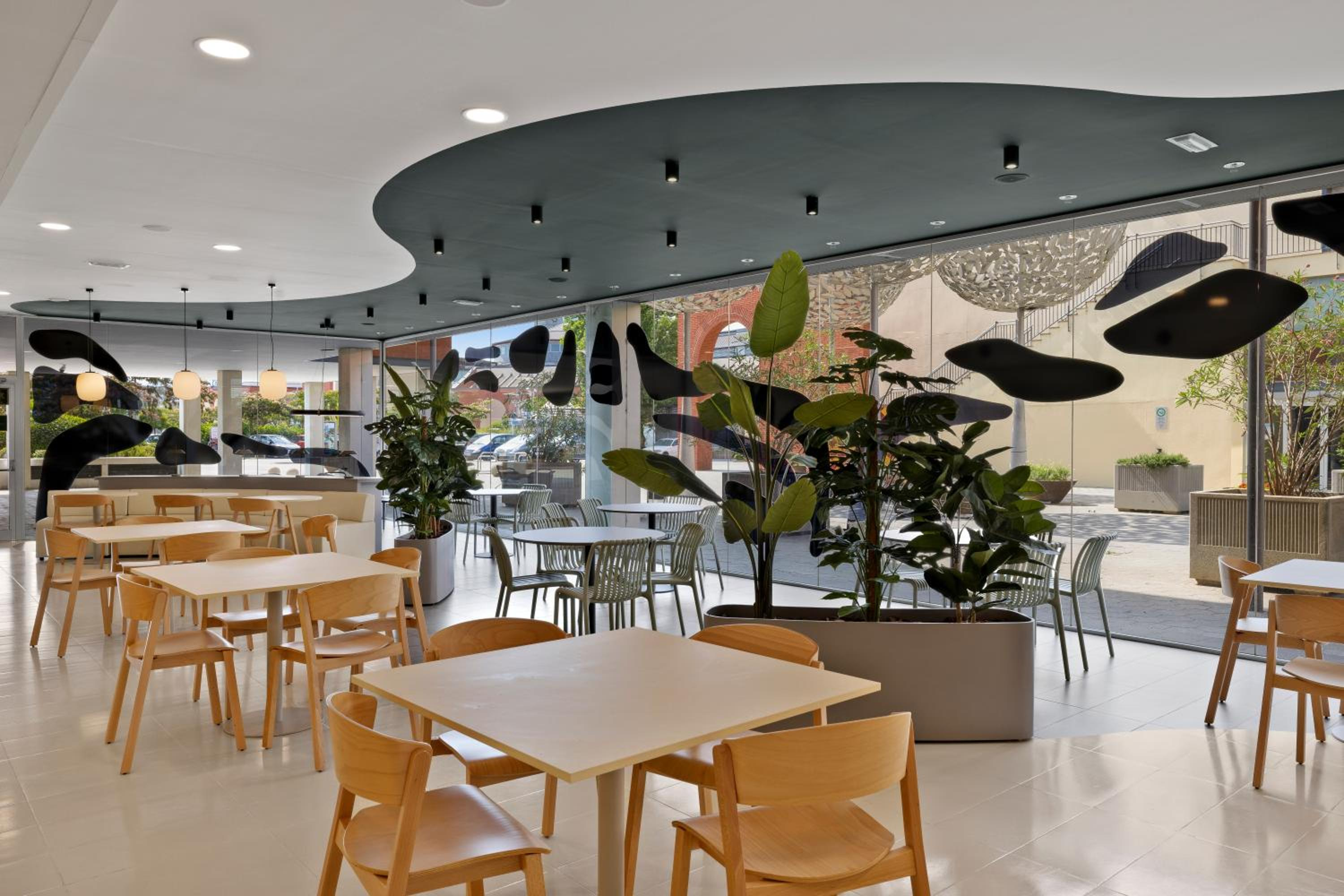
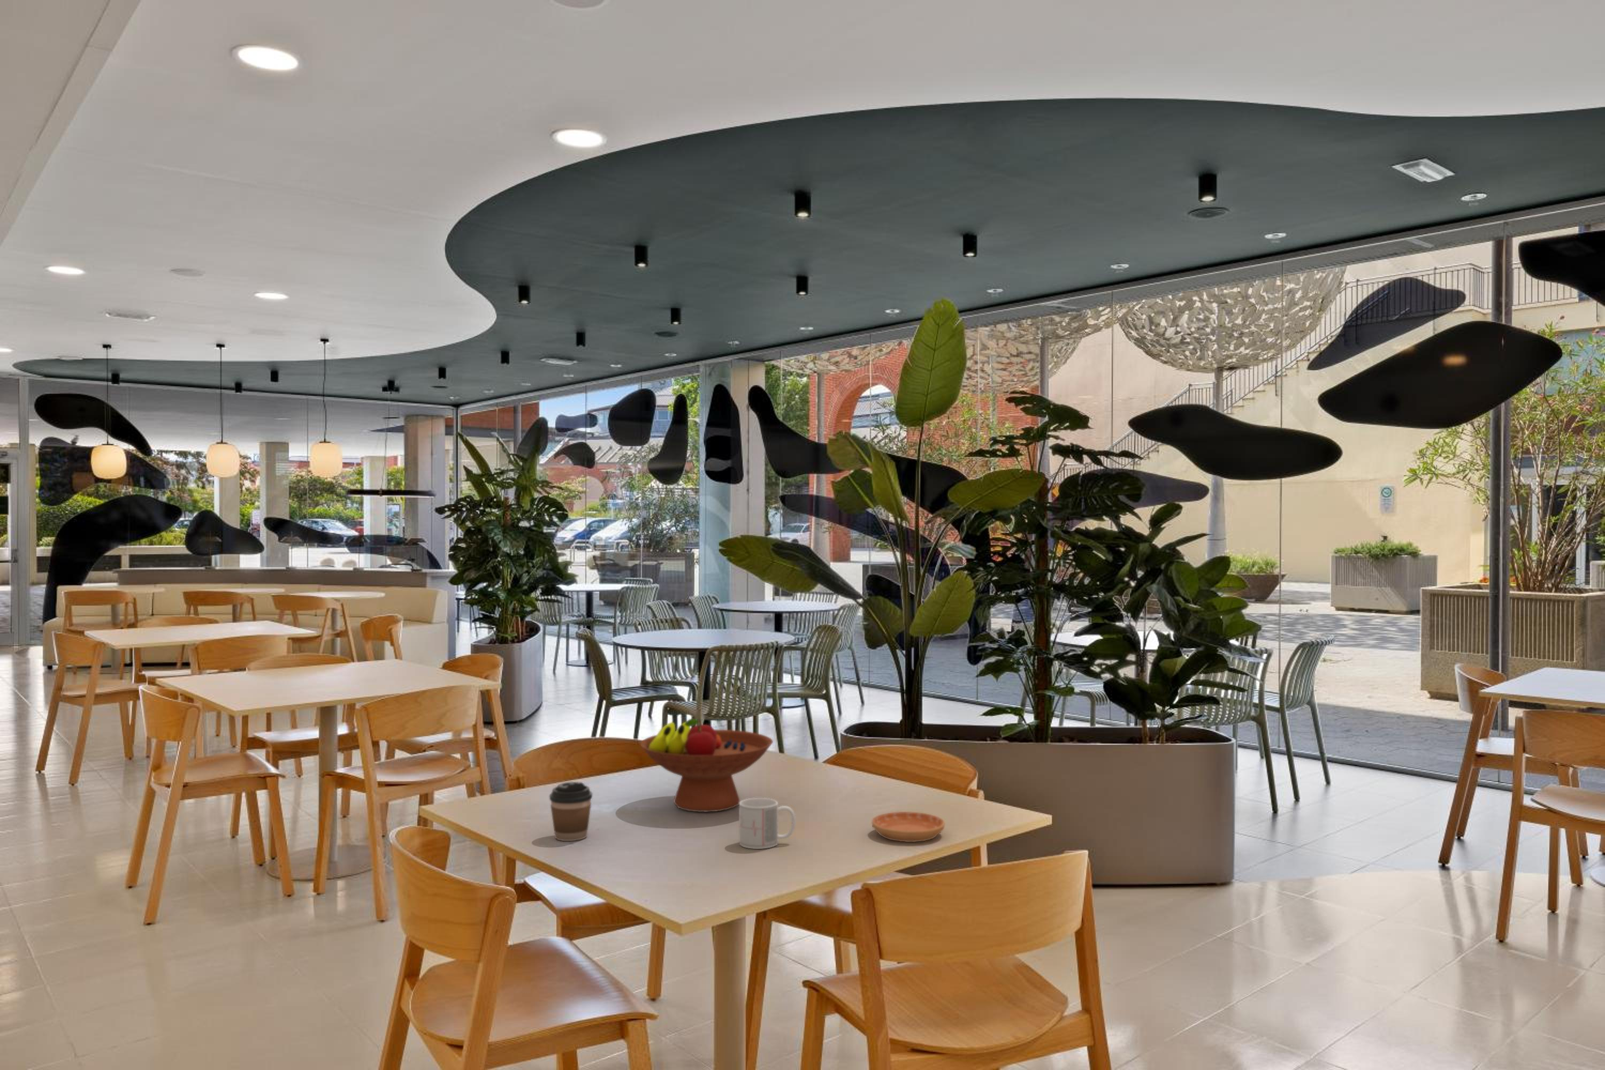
+ saucer [871,811,946,843]
+ mug [739,798,797,849]
+ coffee cup [549,781,592,842]
+ fruit bowl [639,718,774,813]
